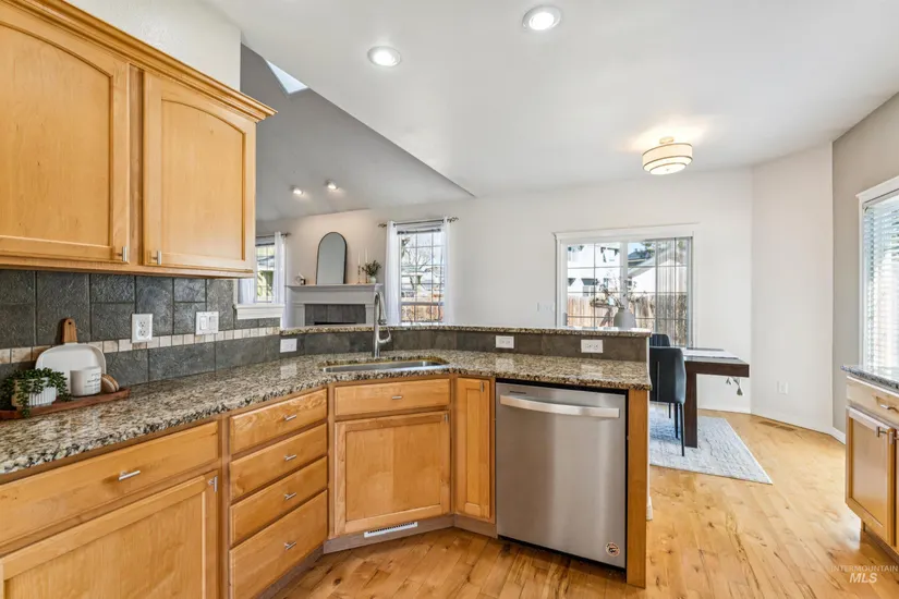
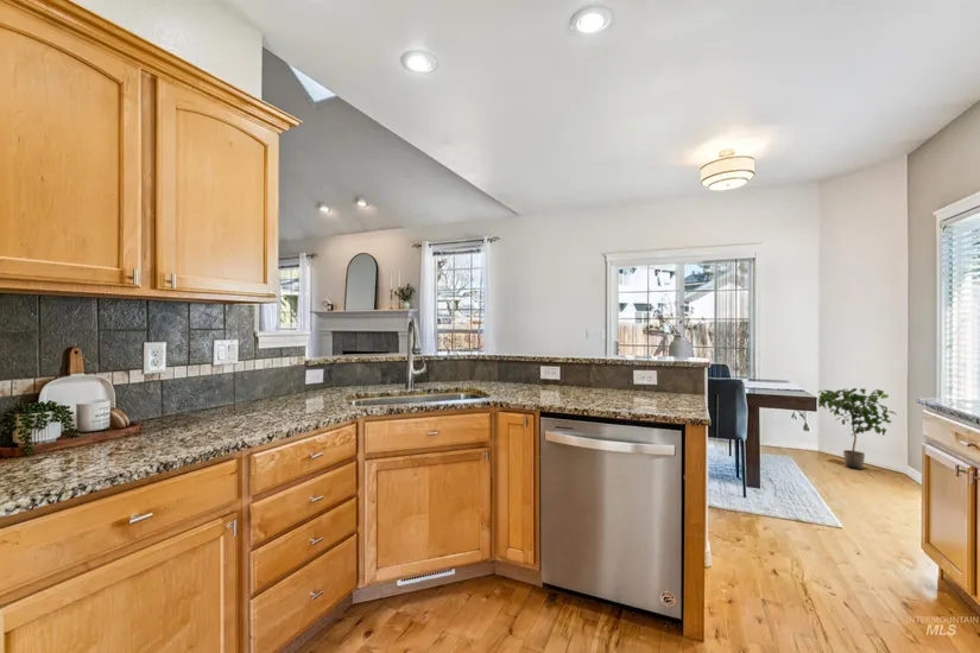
+ potted plant [816,387,897,470]
